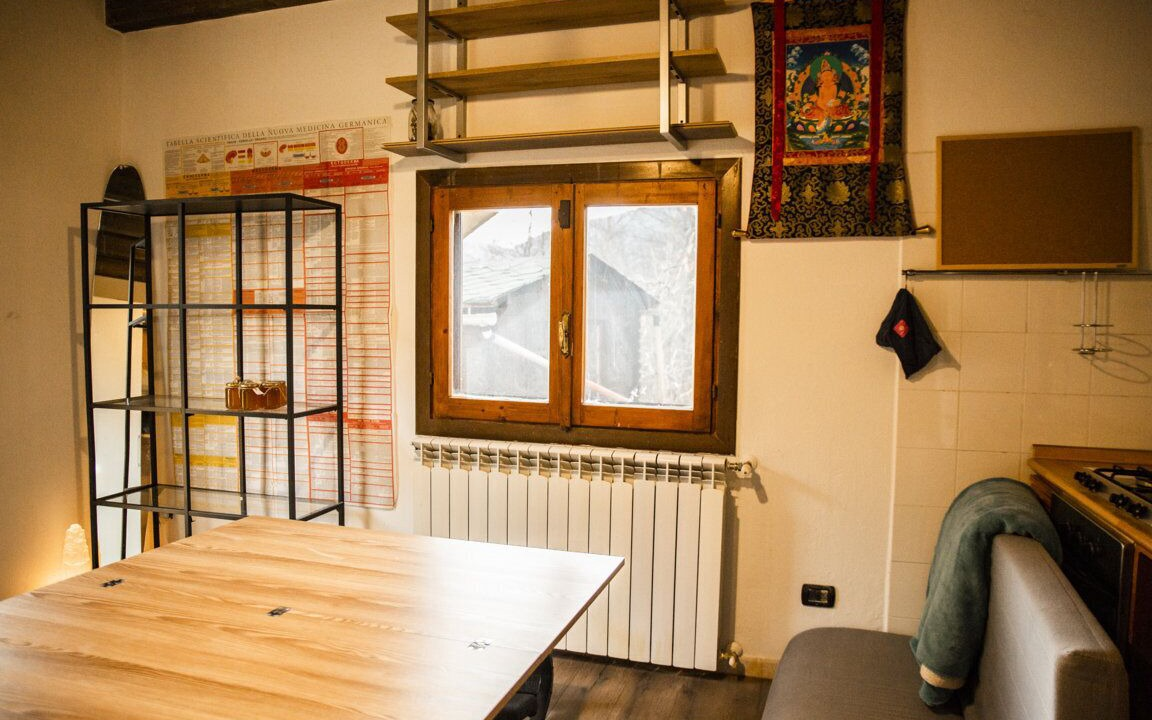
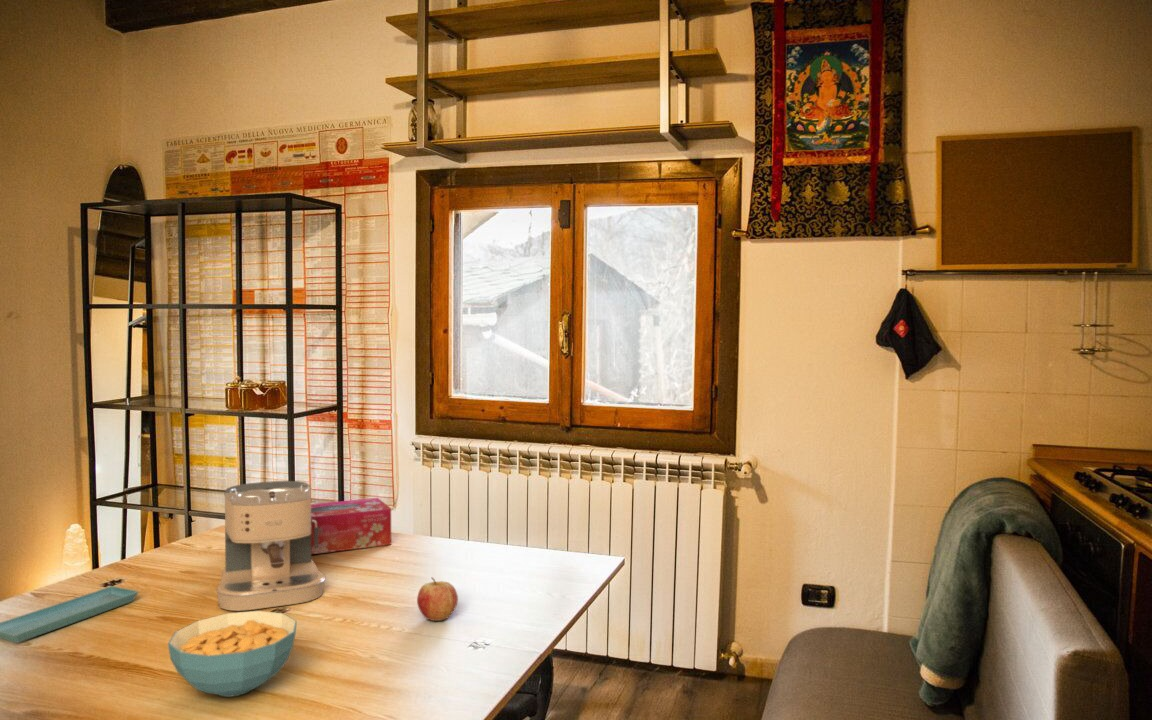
+ cereal bowl [167,610,298,698]
+ saucer [0,585,140,644]
+ fruit [416,576,459,622]
+ coffee maker [215,480,326,612]
+ tissue box [311,497,392,555]
